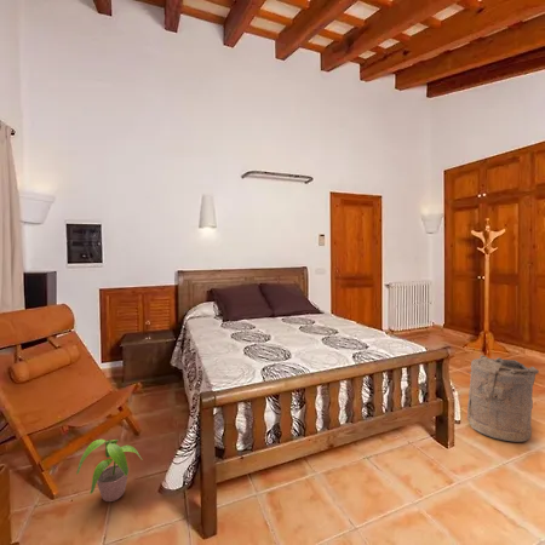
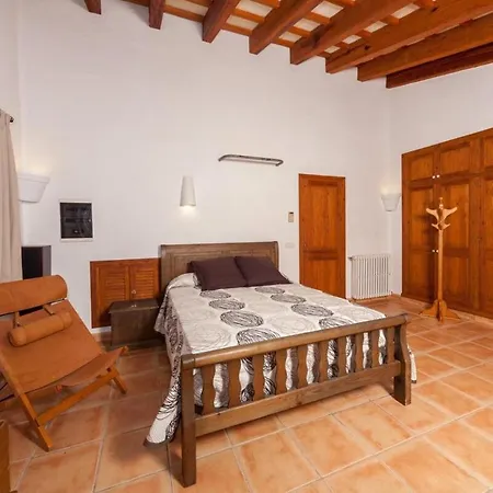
- potted plant [75,438,144,503]
- laundry hamper [466,354,540,443]
